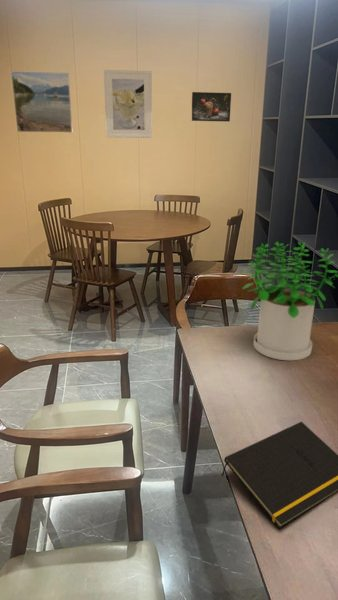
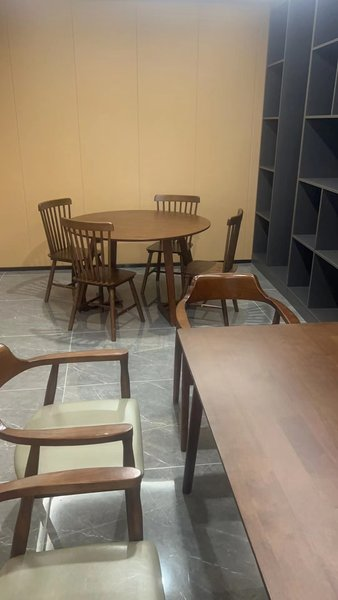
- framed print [103,69,153,139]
- potted plant [241,240,338,361]
- notepad [221,421,338,530]
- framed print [10,70,74,134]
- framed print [190,91,232,123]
